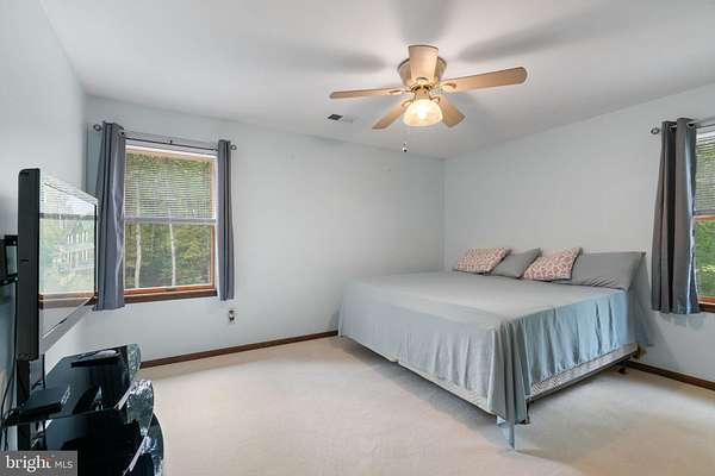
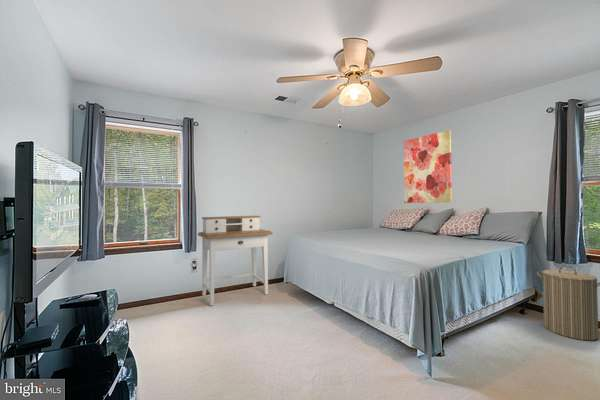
+ desk [197,215,274,307]
+ laundry hamper [536,264,600,341]
+ wall art [403,129,453,204]
